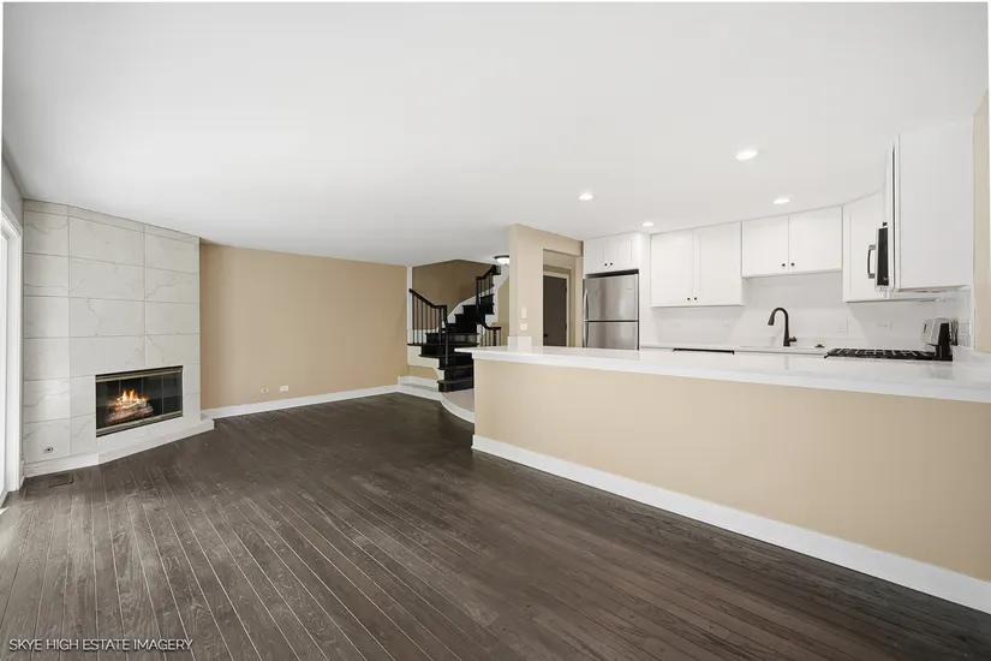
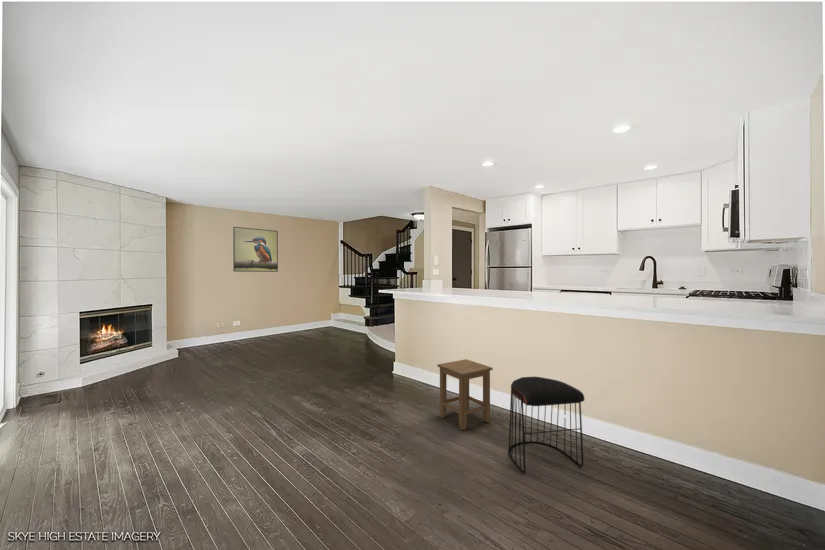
+ stool [436,358,494,431]
+ stool [507,376,585,475]
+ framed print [232,226,279,273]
